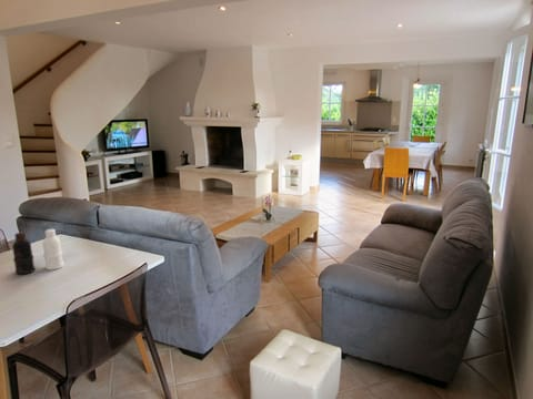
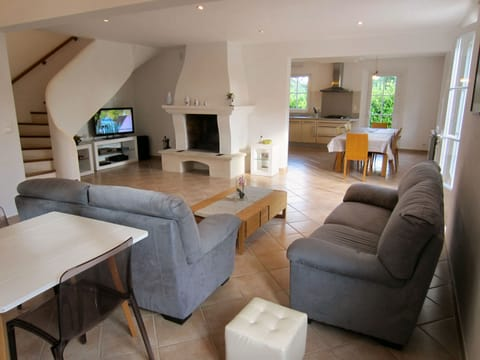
- bottle [11,228,64,276]
